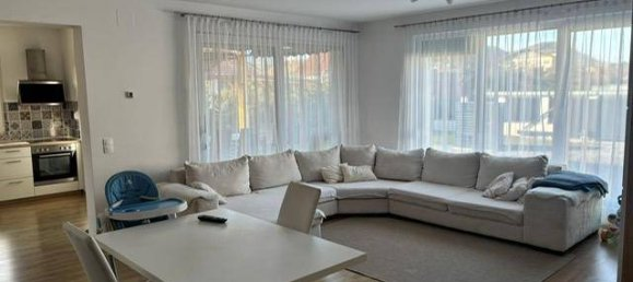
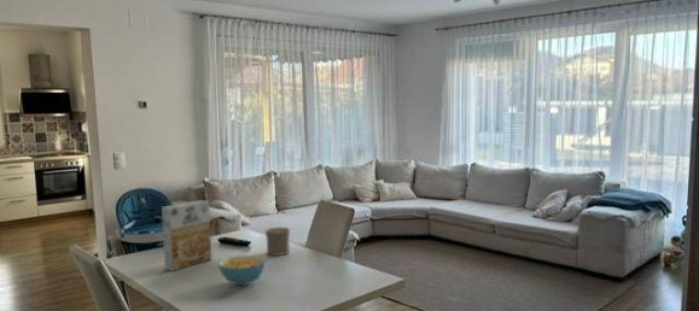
+ cereal bowl [217,254,267,287]
+ cereal box [161,199,212,272]
+ cup [264,227,291,257]
